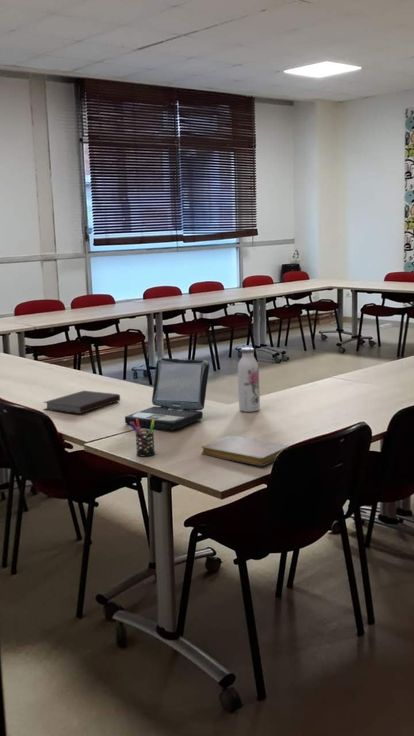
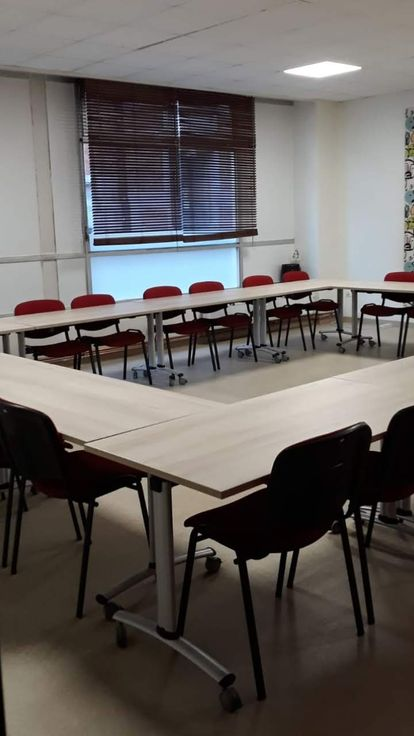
- notebook [201,435,291,467]
- notebook [42,390,121,415]
- water bottle [237,347,261,413]
- laptop [124,357,210,430]
- pen holder [130,419,156,457]
